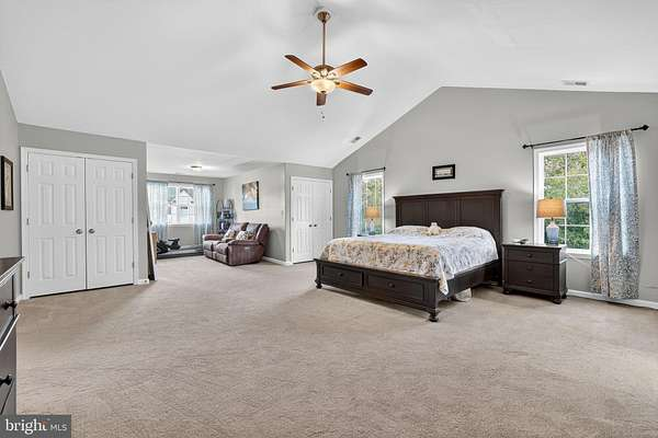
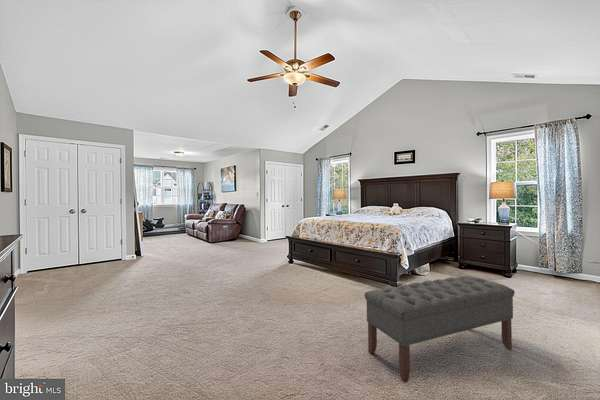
+ bench [364,275,516,384]
